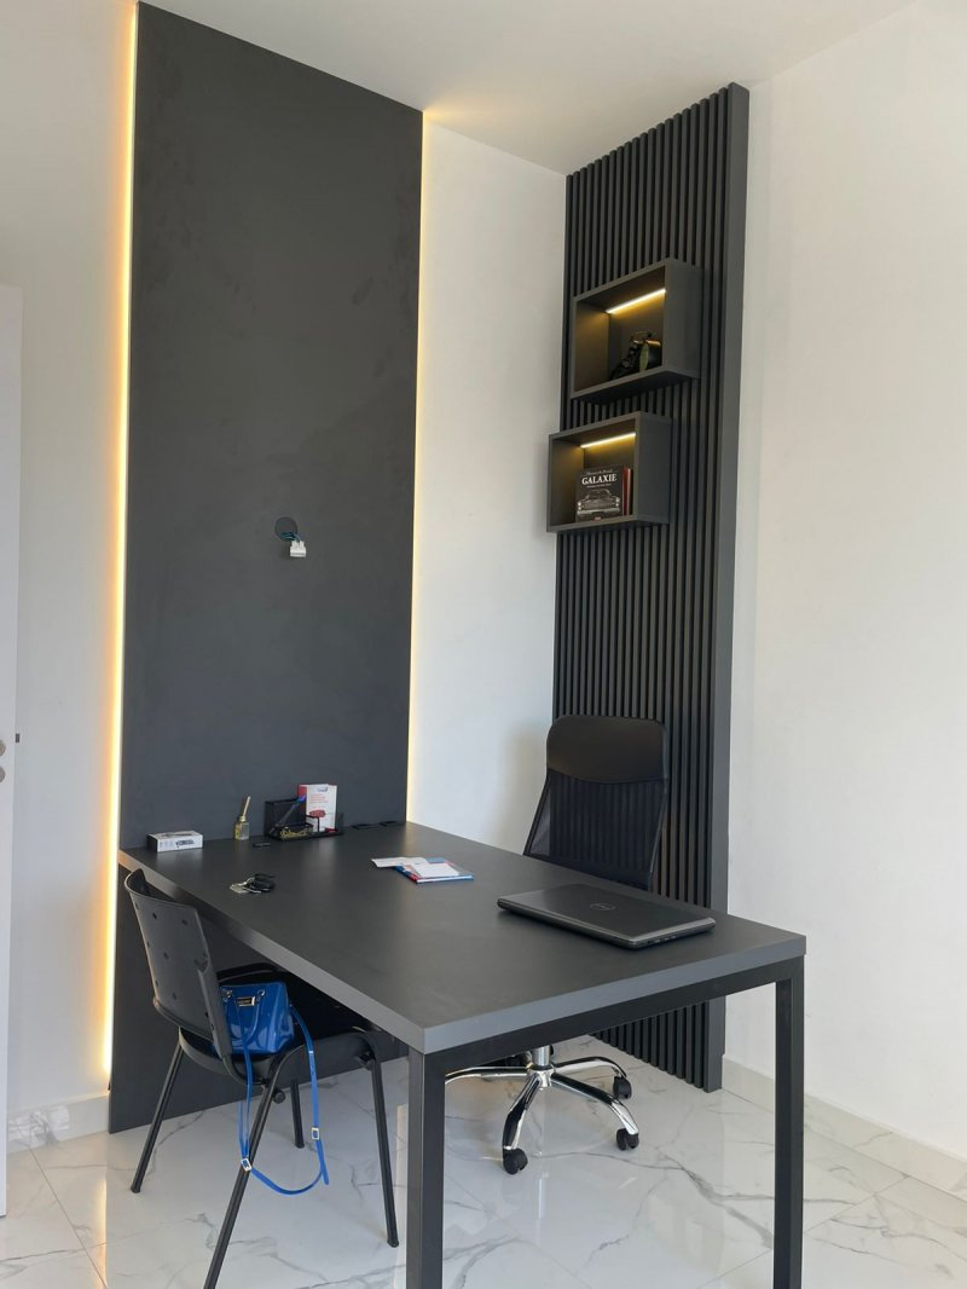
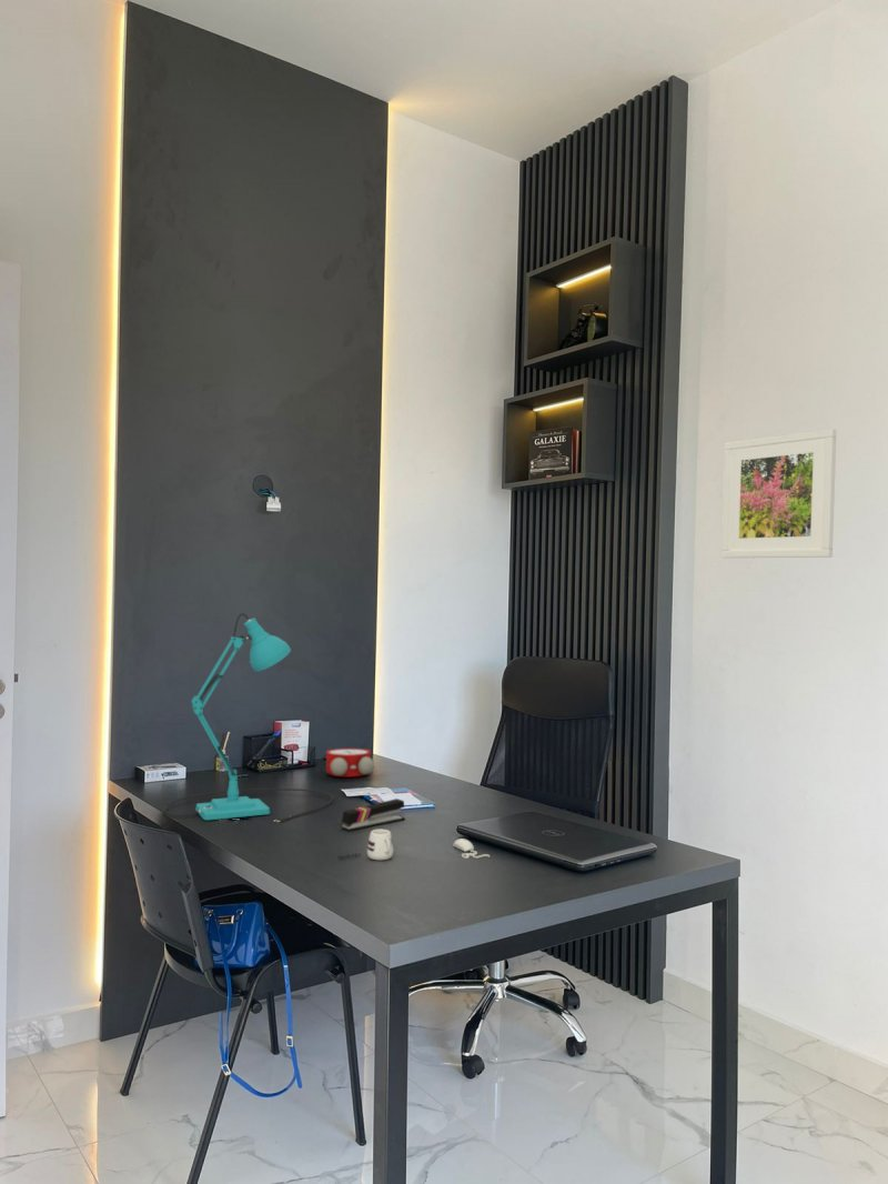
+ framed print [720,428,837,559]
+ computer mouse [452,837,491,860]
+ stapler [341,797,406,832]
+ desk lamp [162,612,334,823]
+ alarm clock [325,747,375,777]
+ mug [336,829,394,861]
